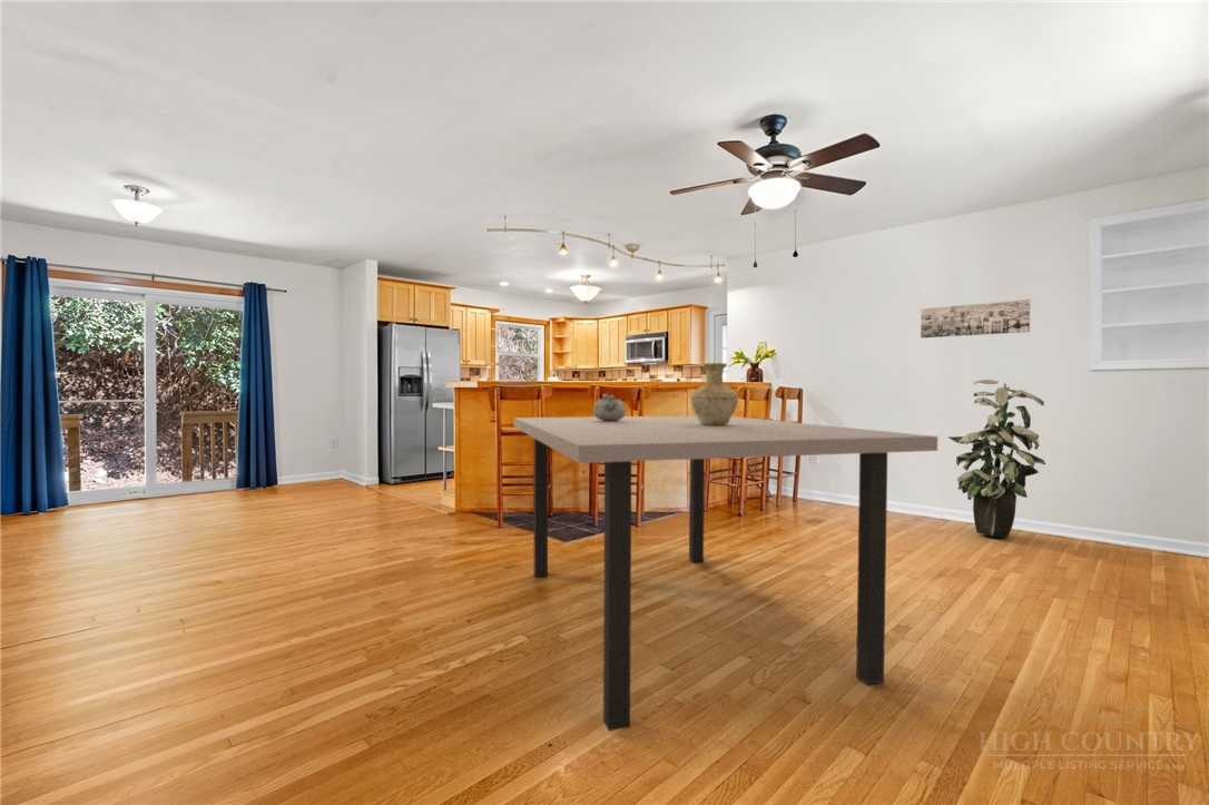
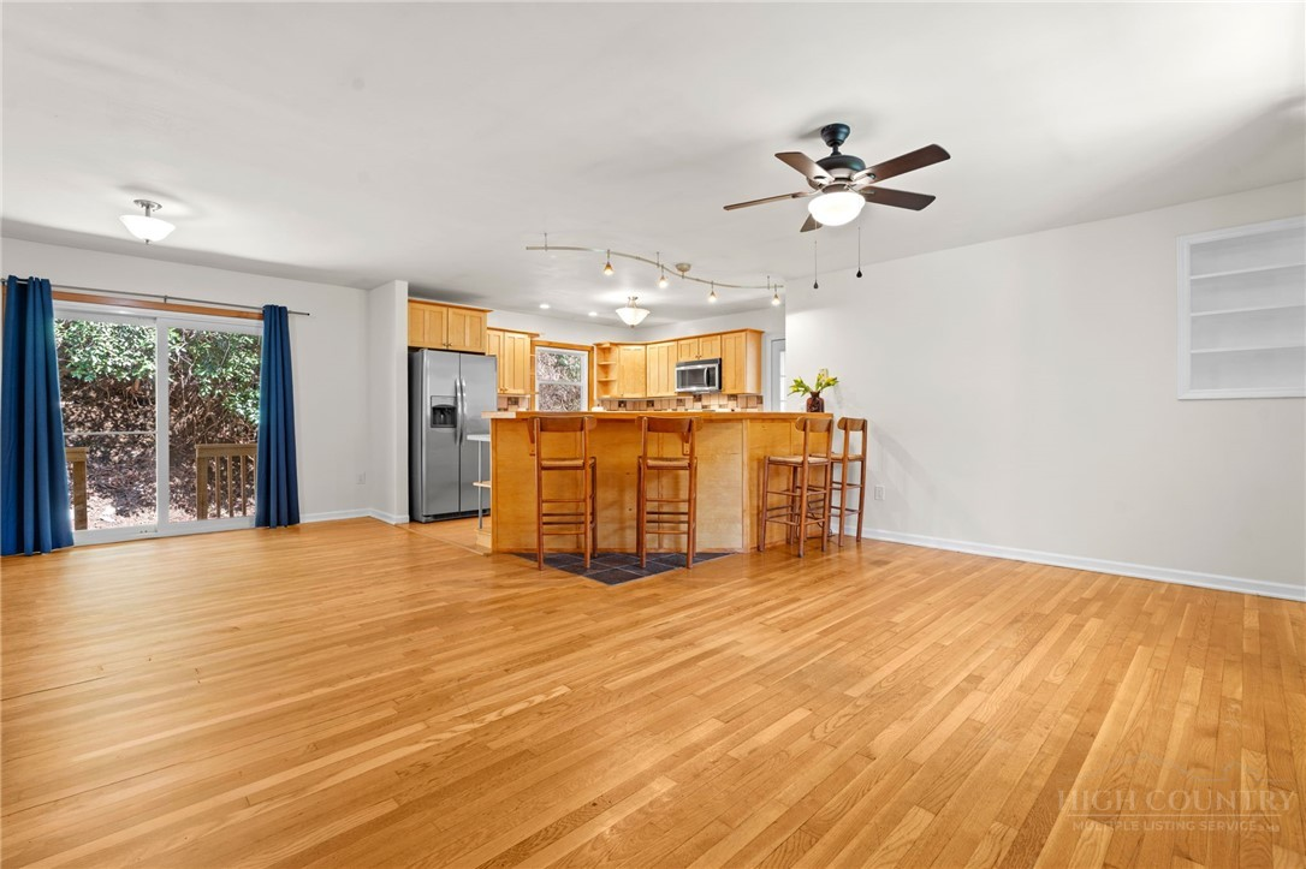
- indoor plant [947,379,1046,539]
- dining table [513,415,938,732]
- vase [689,362,739,425]
- wall art [920,298,1031,340]
- decorative bowl [592,392,627,421]
